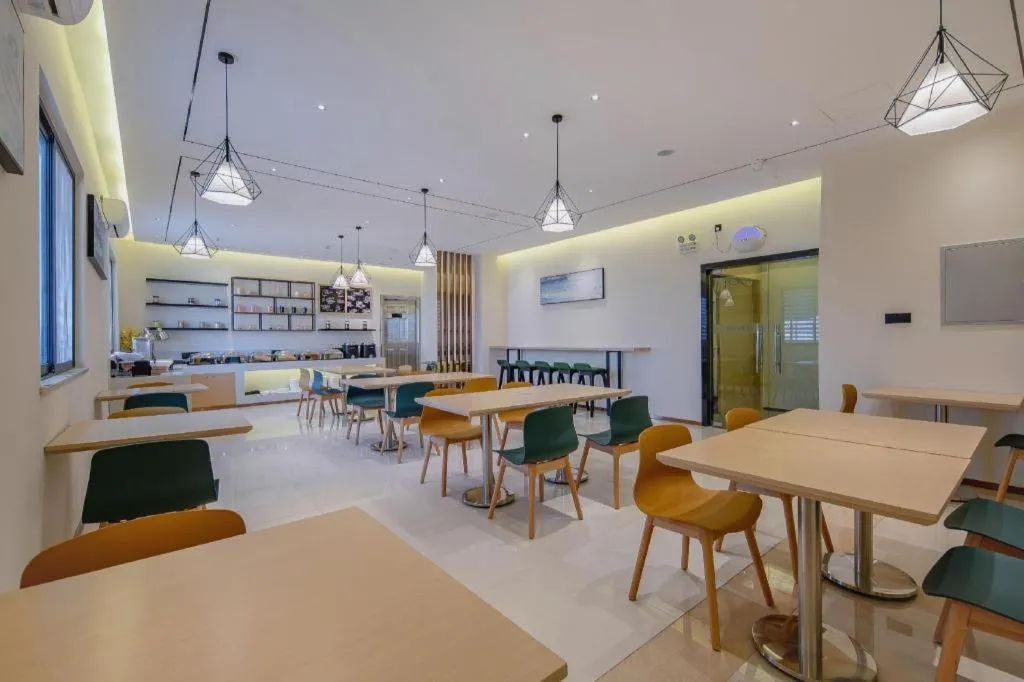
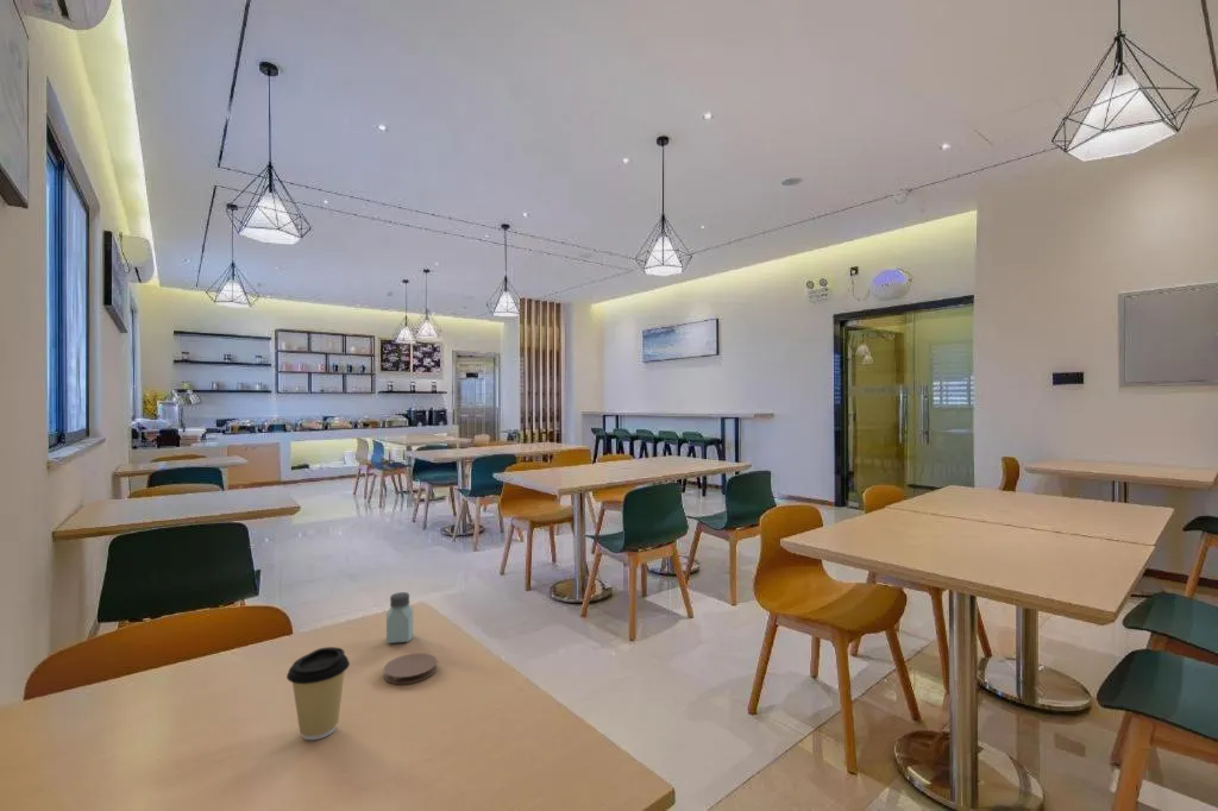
+ coaster [383,652,438,685]
+ saltshaker [385,591,414,645]
+ coffee cup [285,646,351,741]
